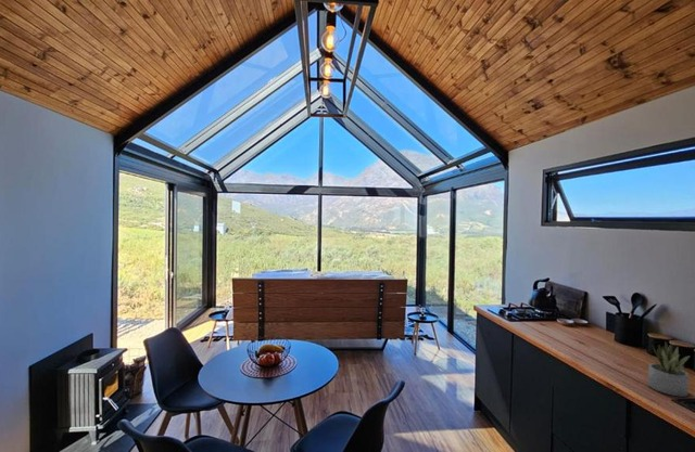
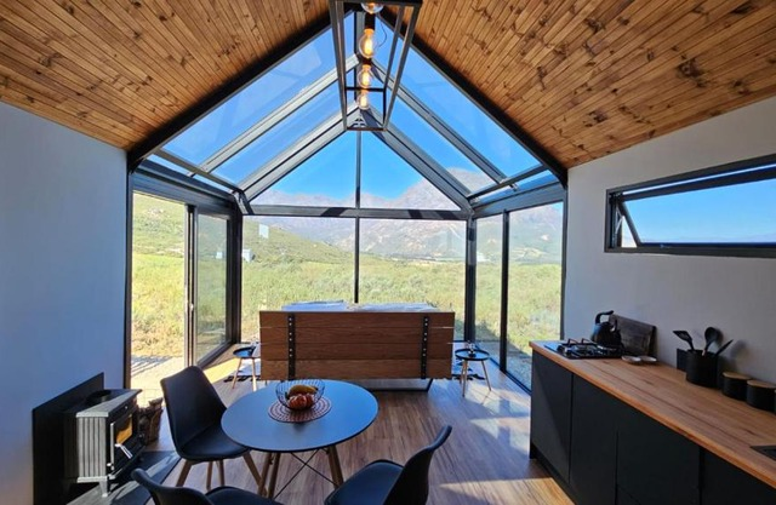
- succulent plant [647,341,691,398]
